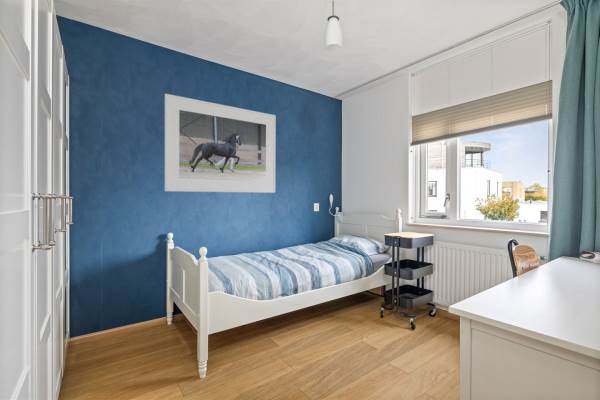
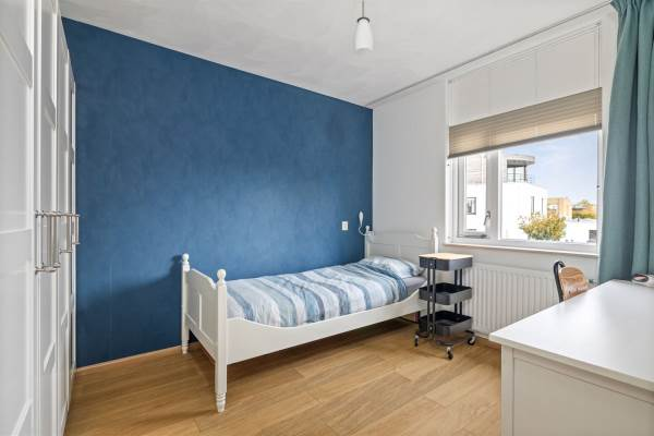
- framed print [164,93,277,194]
